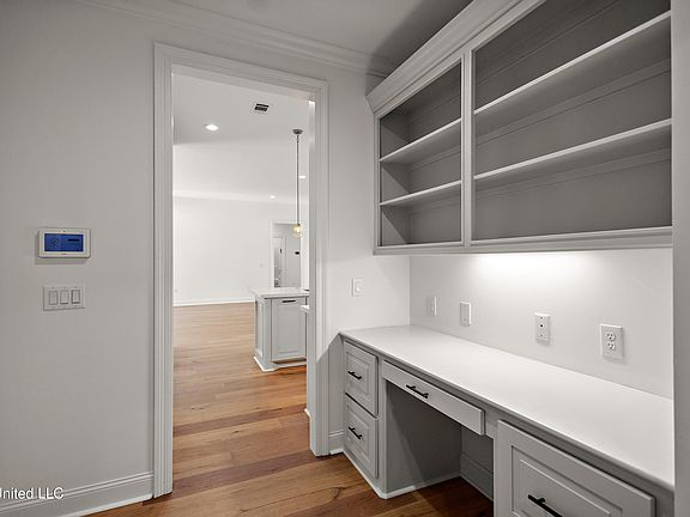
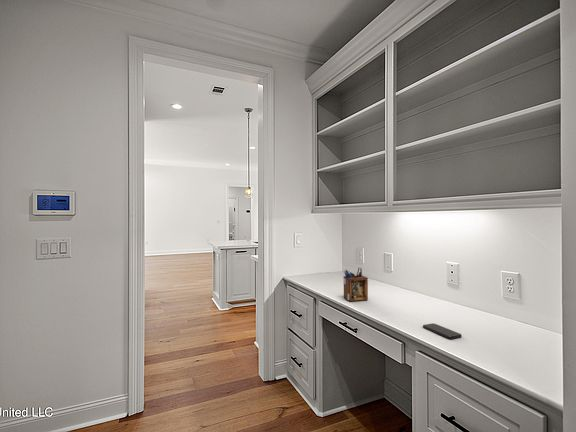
+ desk organizer [343,267,369,302]
+ smartphone [422,323,463,340]
